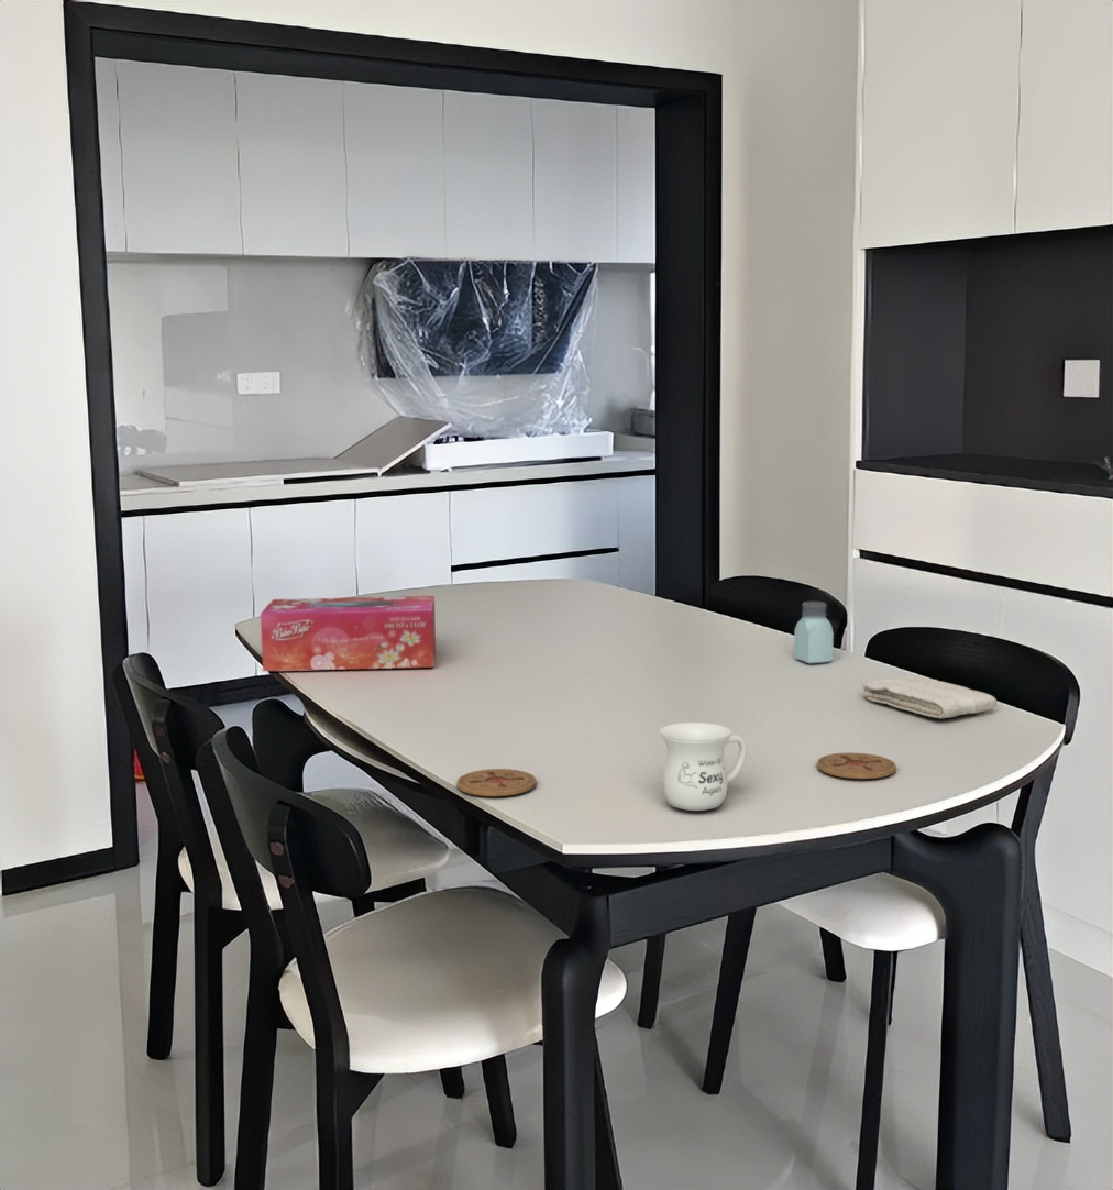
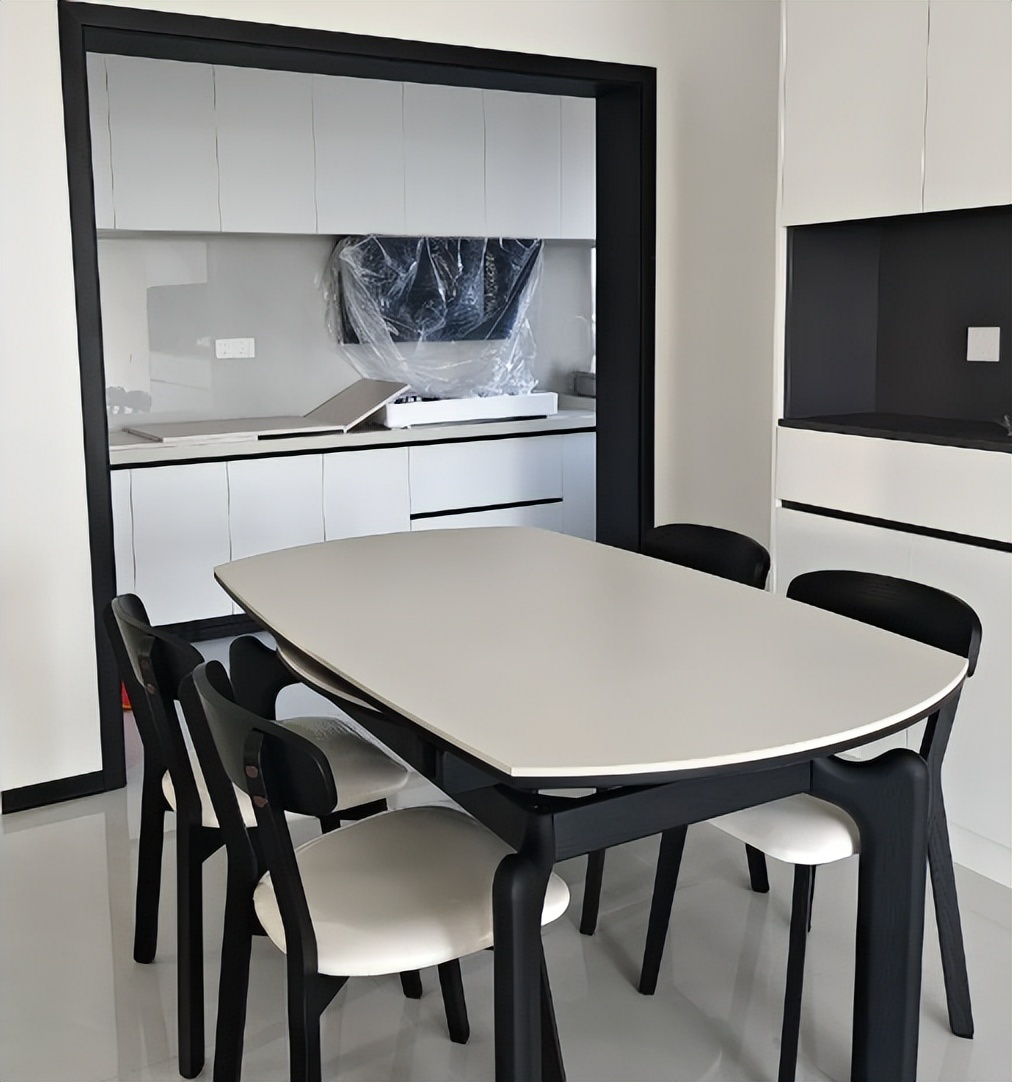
- coaster [816,751,897,780]
- saltshaker [793,600,835,664]
- mug [659,721,748,812]
- tissue box [260,595,437,672]
- coaster [455,768,537,797]
- washcloth [860,674,999,719]
